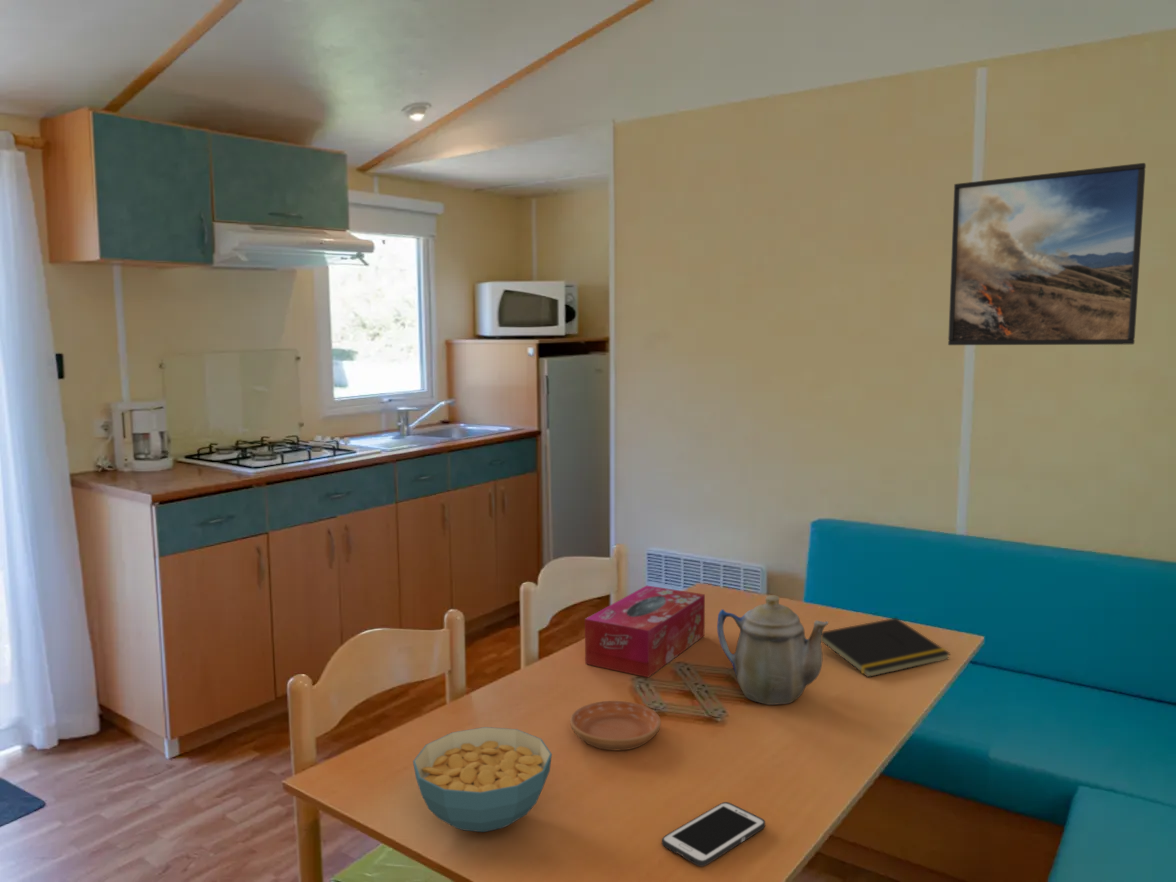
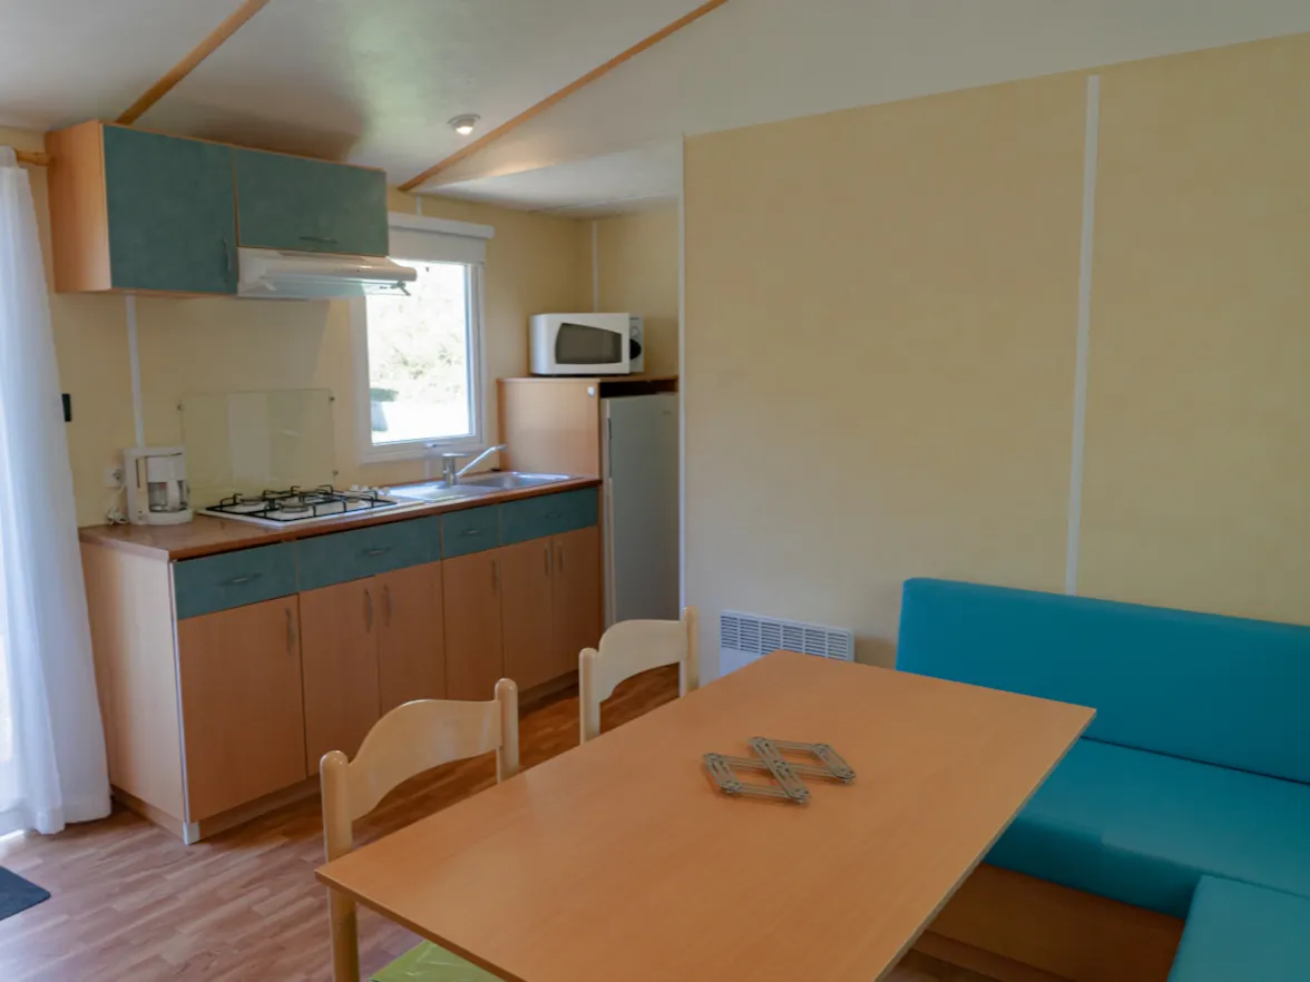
- cell phone [661,801,766,868]
- tissue box [584,584,706,678]
- saucer [569,700,662,751]
- notepad [821,617,952,678]
- teapot [716,594,829,706]
- cereal bowl [412,726,553,833]
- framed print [947,162,1147,346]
